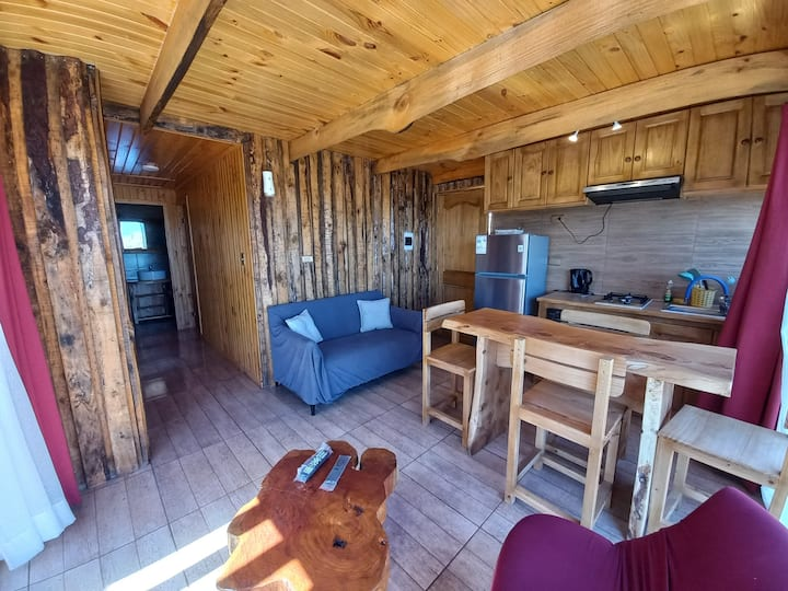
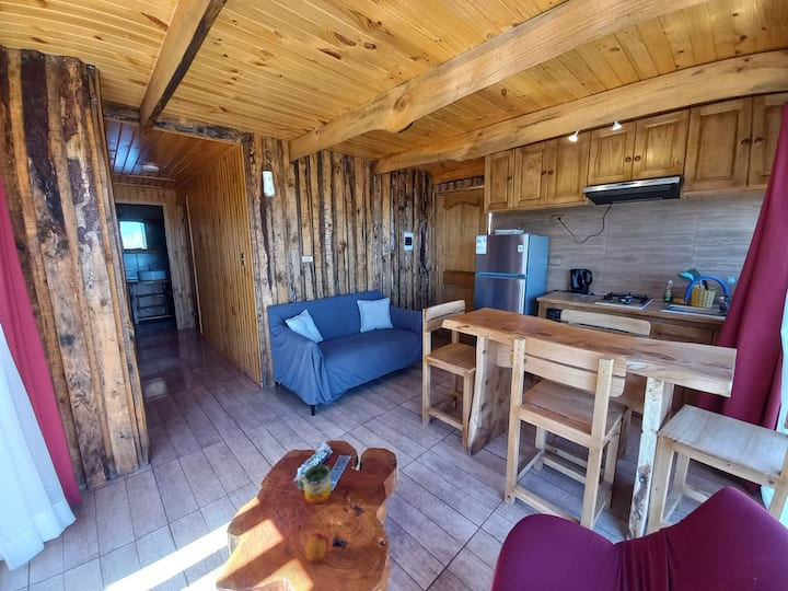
+ fruit [304,532,329,565]
+ mug [297,464,332,505]
